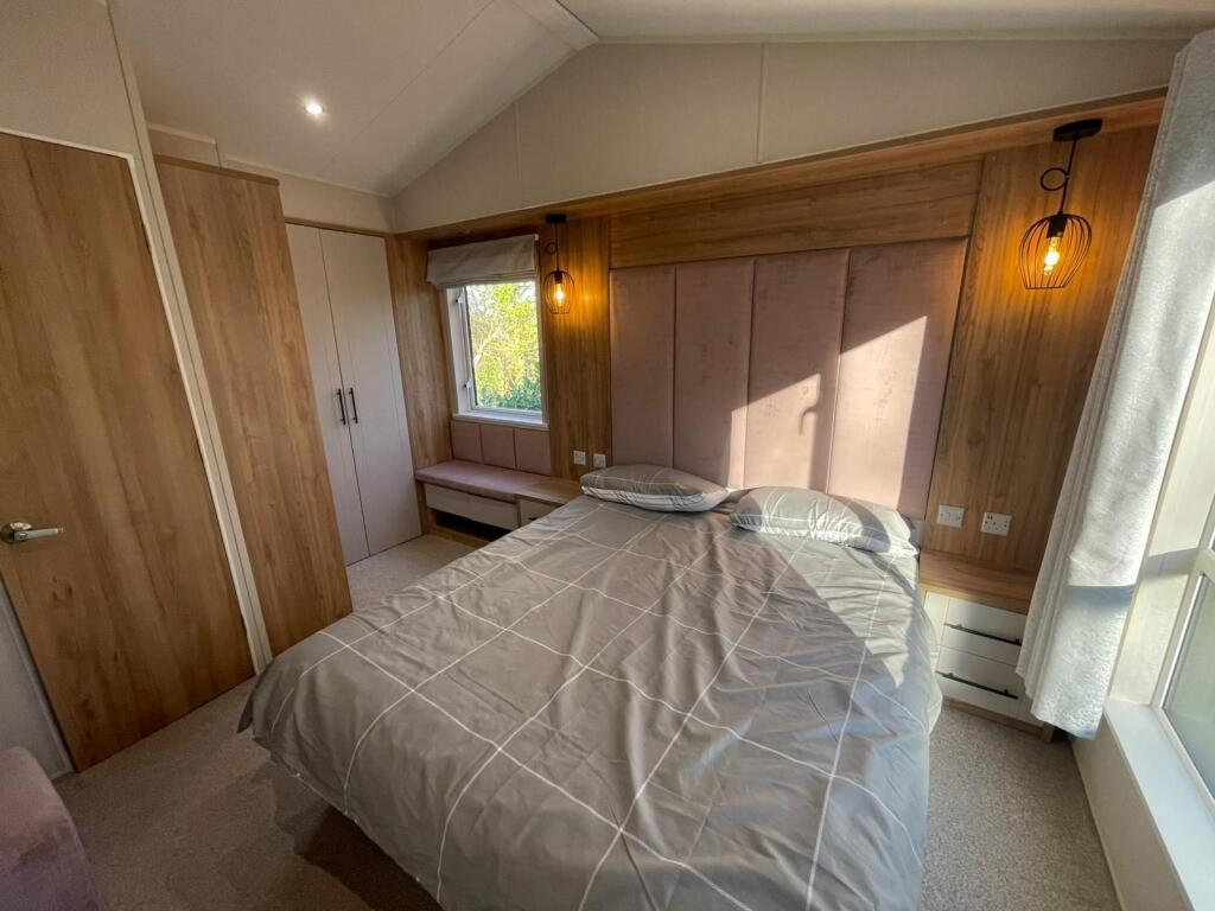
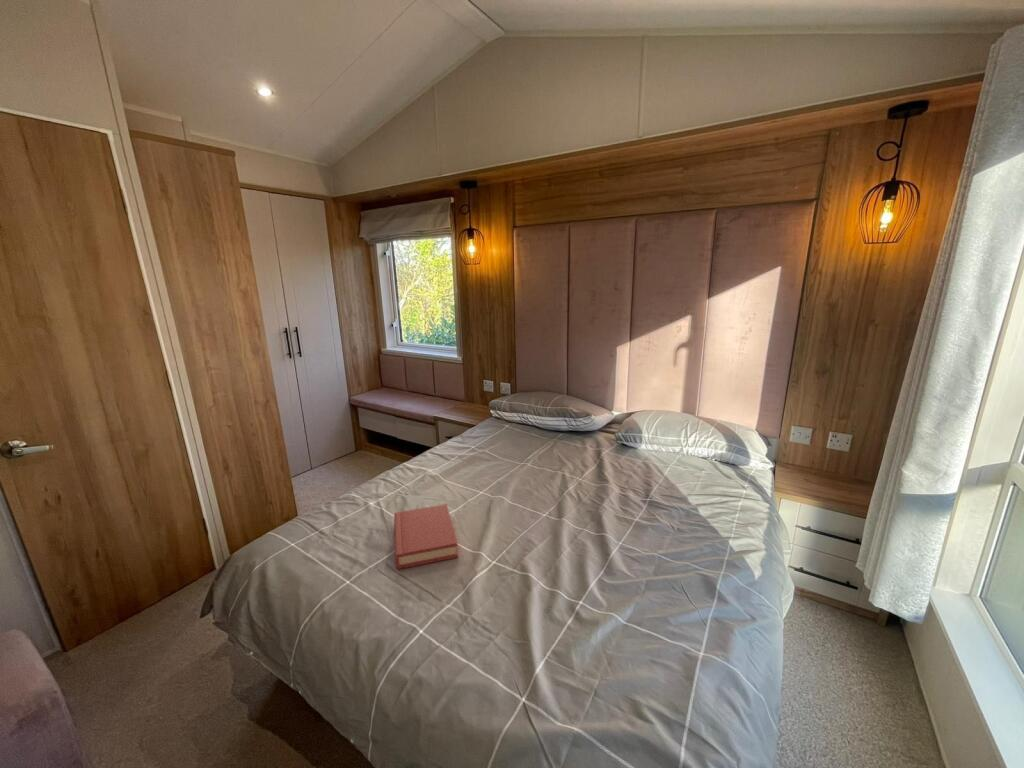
+ hardback book [393,503,459,570]
